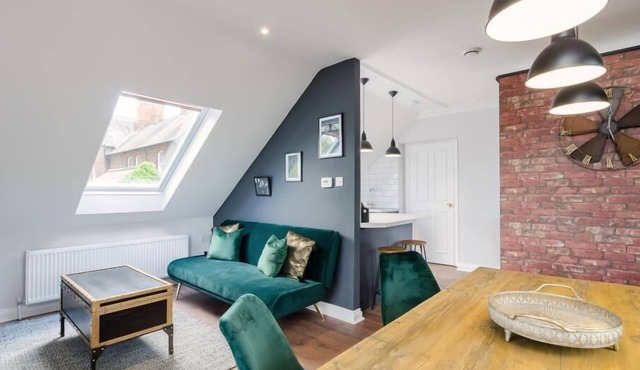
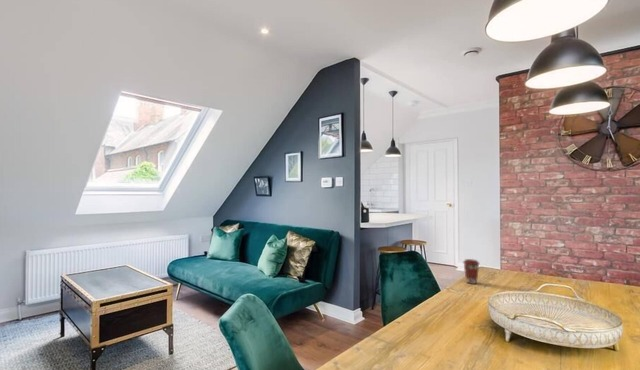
+ coffee cup [462,258,481,285]
